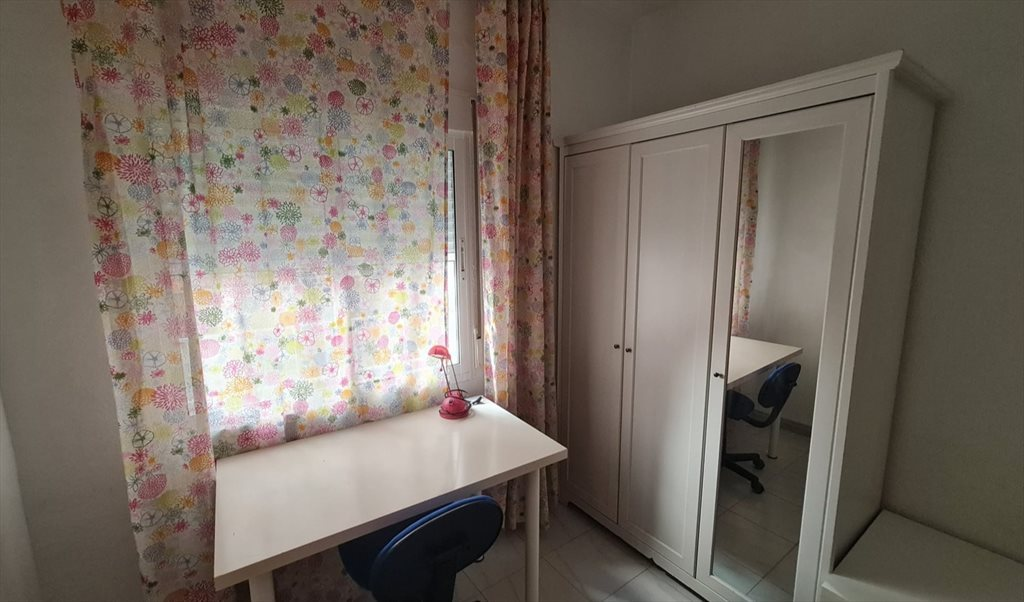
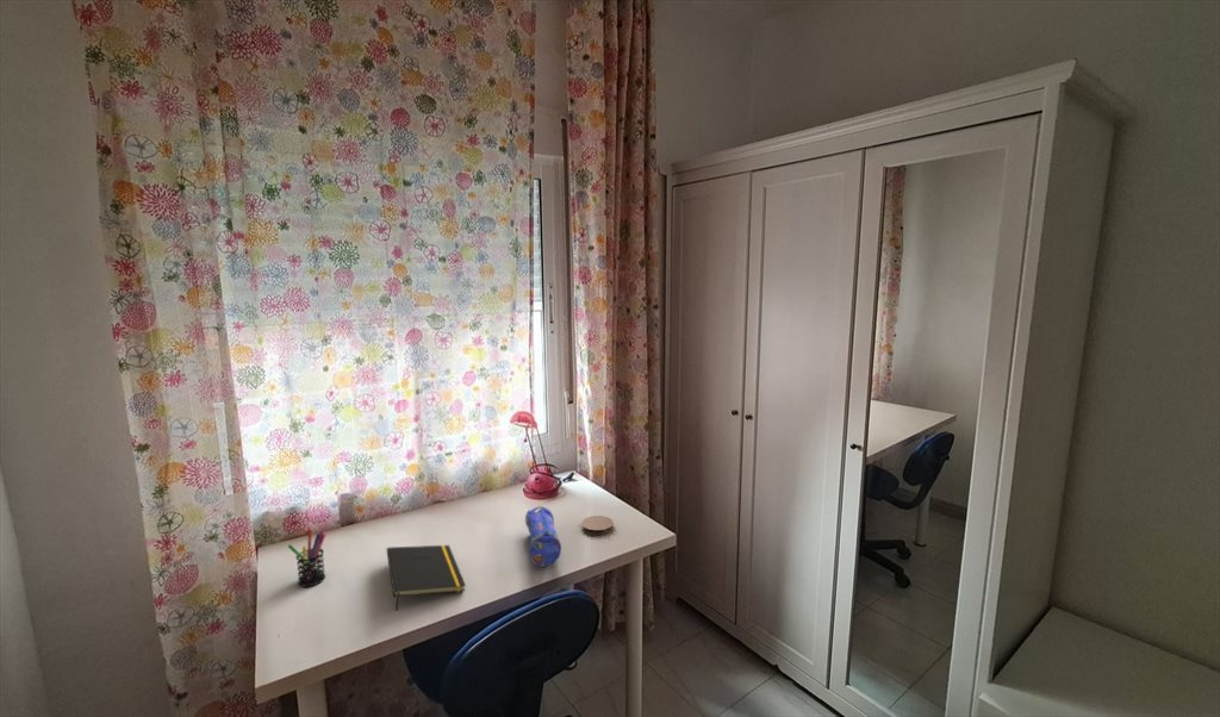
+ coaster [580,515,615,536]
+ notepad [386,544,467,612]
+ pencil case [524,505,562,567]
+ pen holder [287,528,326,587]
